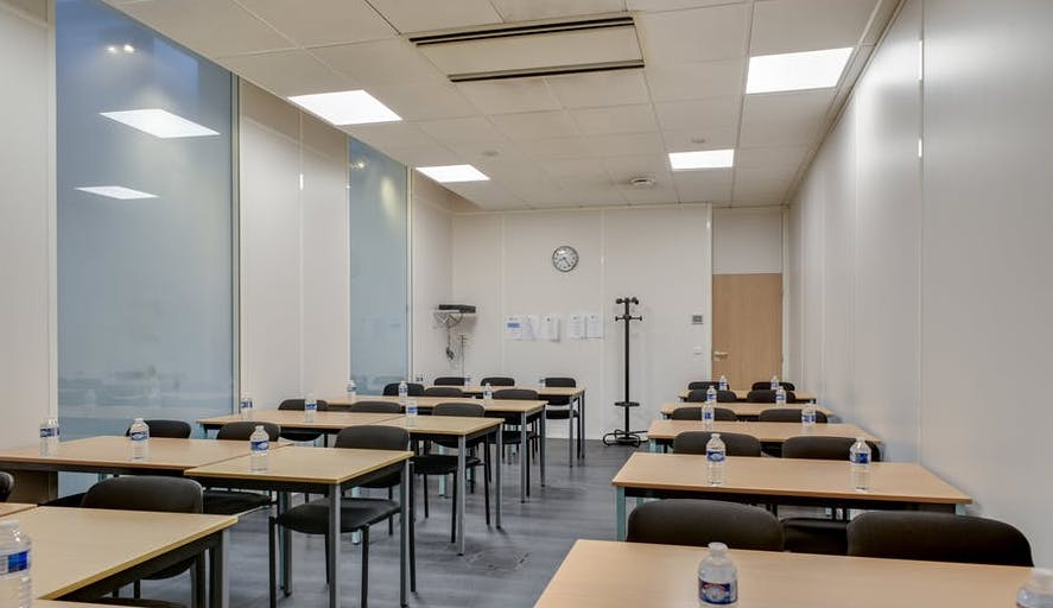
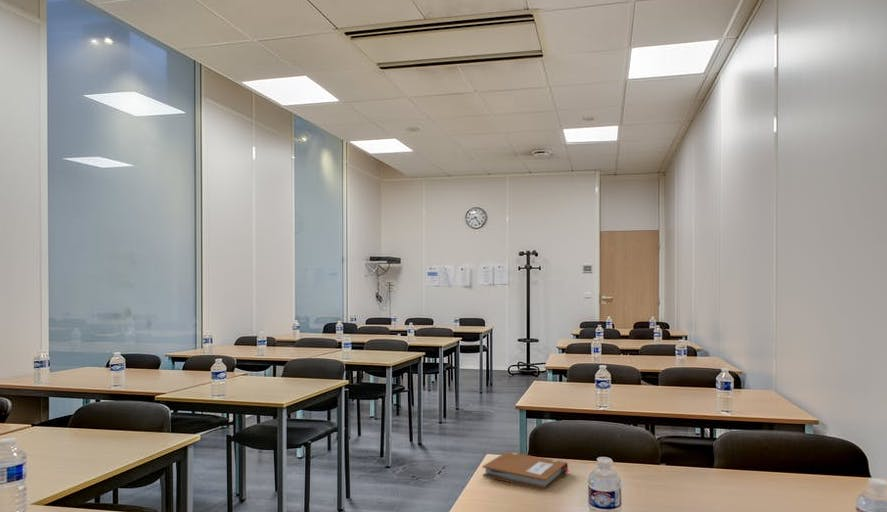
+ notebook [481,451,570,490]
